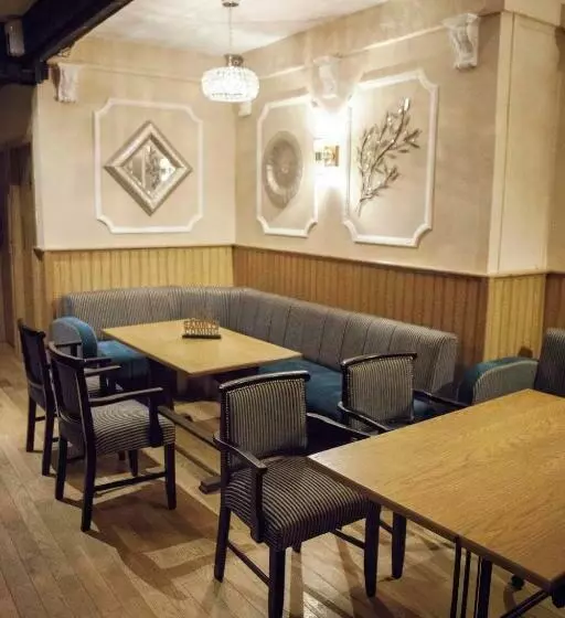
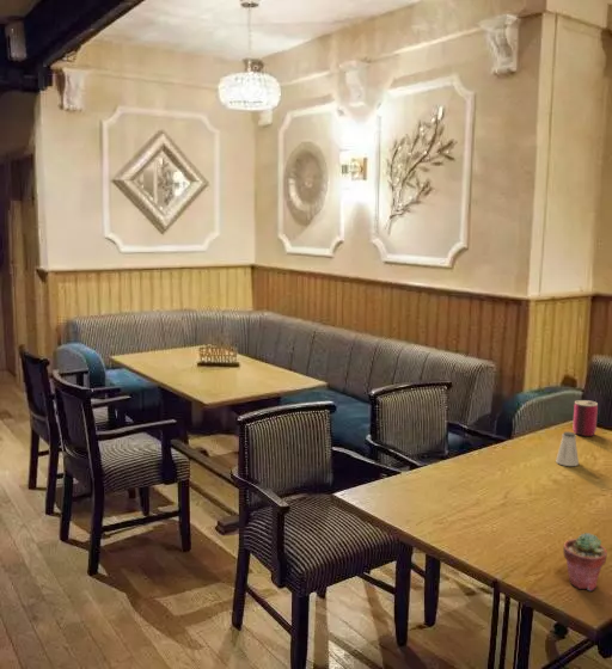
+ saltshaker [555,430,580,467]
+ potted succulent [562,532,608,591]
+ can [571,399,599,437]
